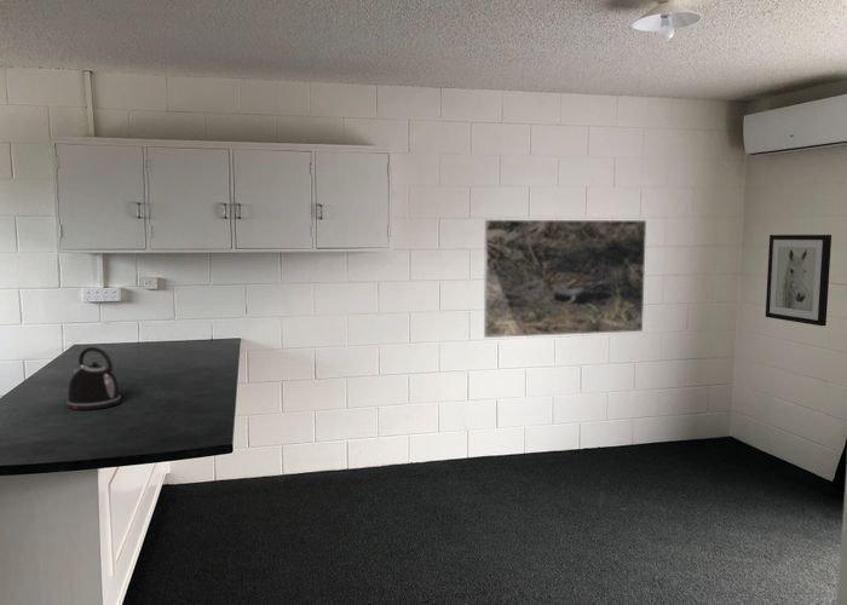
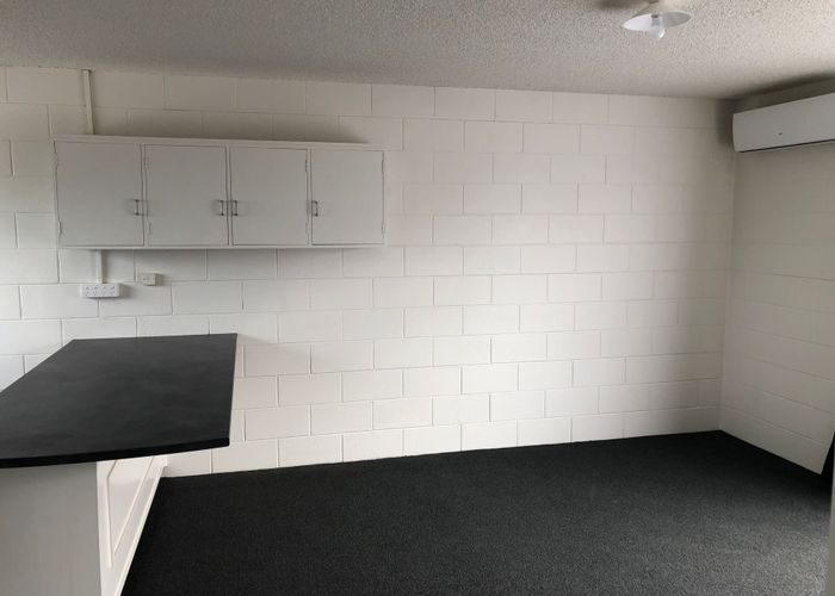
- kettle [65,346,122,411]
- wall art [765,234,832,327]
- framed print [483,219,647,339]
